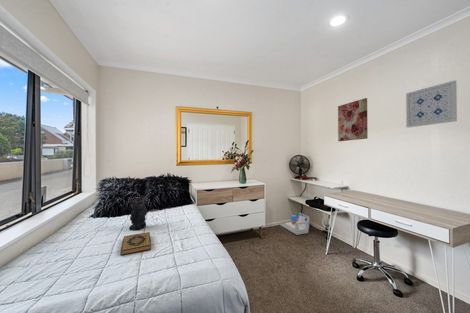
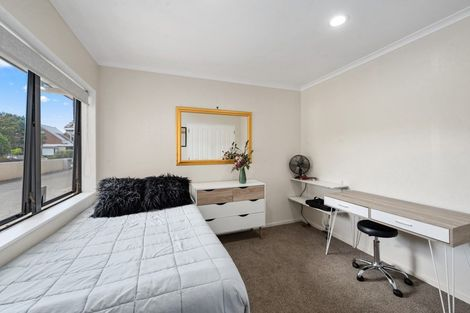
- storage bin [279,212,310,236]
- wall art [337,97,369,142]
- hardback book [119,231,152,256]
- bear [128,194,148,231]
- wall art [405,79,458,128]
